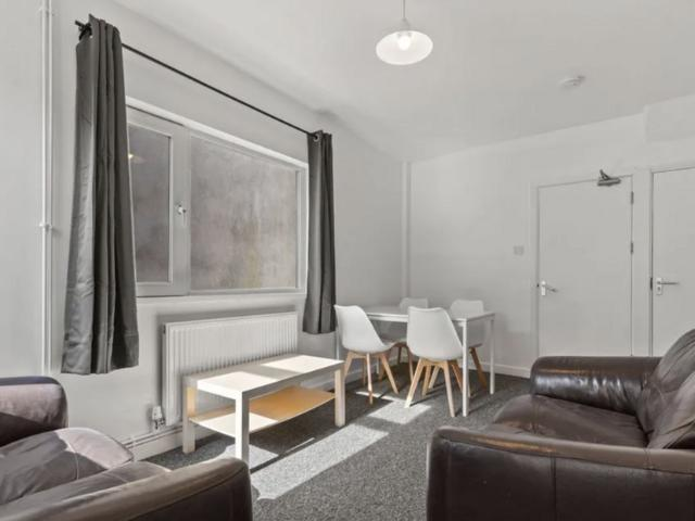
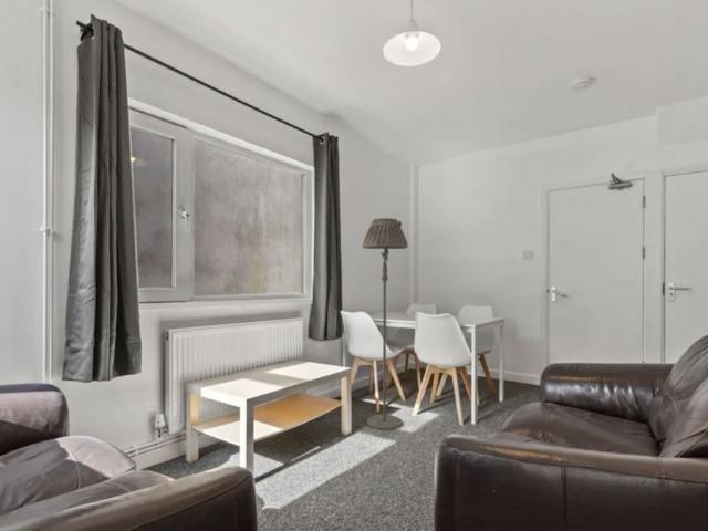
+ floor lamp [362,217,409,431]
